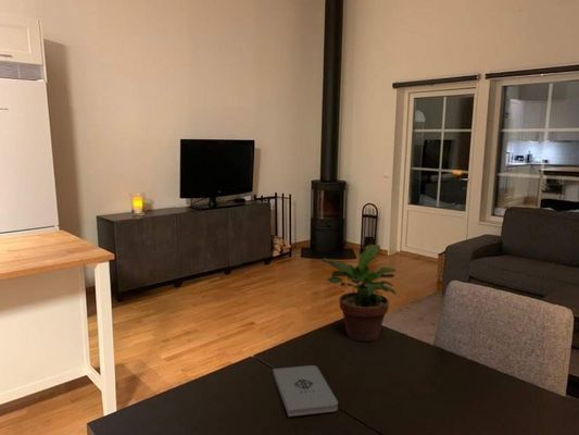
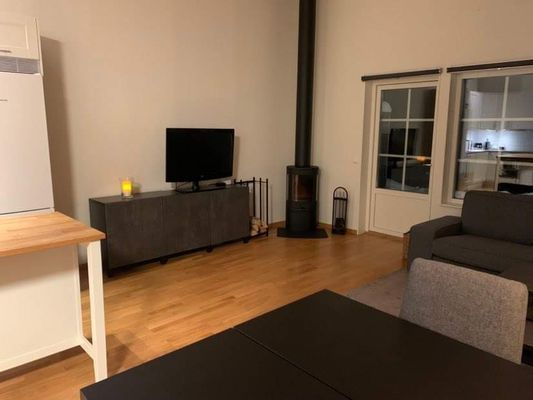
- potted plant [318,244,398,343]
- notepad [272,364,339,418]
